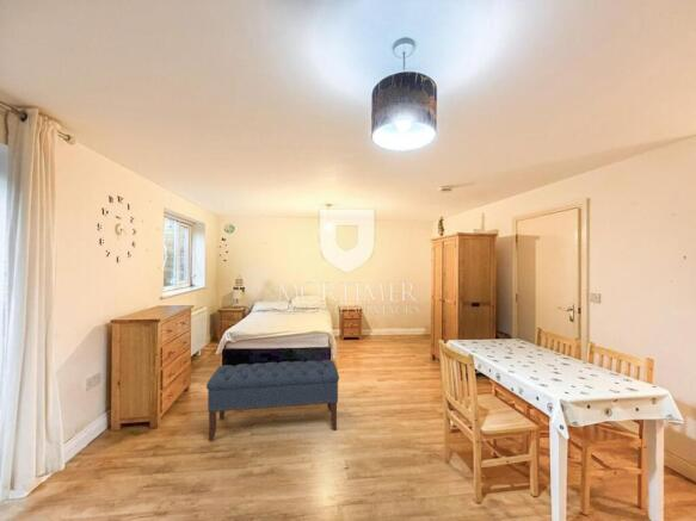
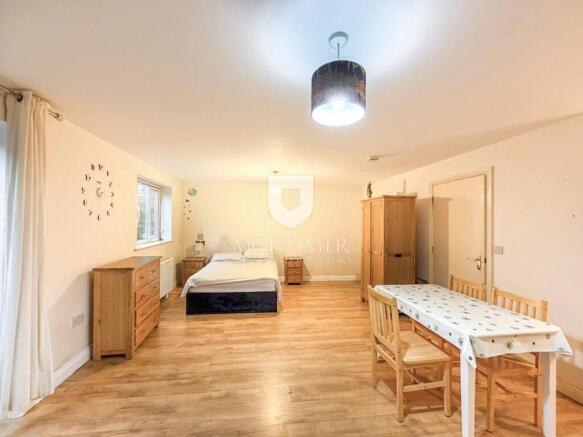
- bench [205,359,340,442]
